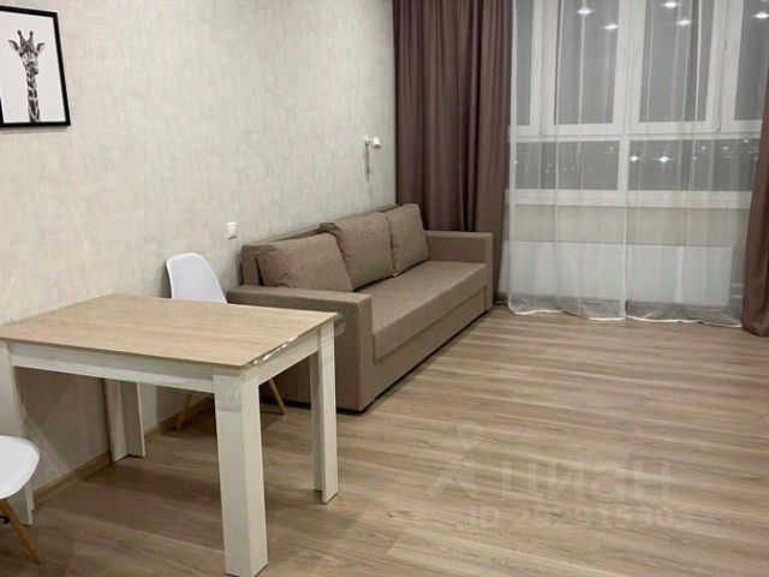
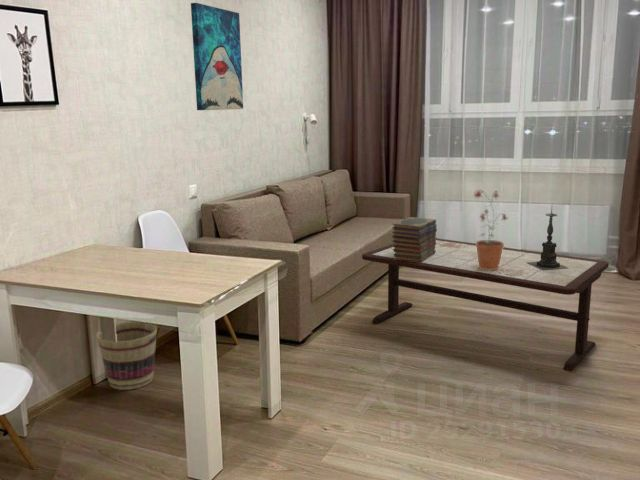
+ candle holder [526,204,567,270]
+ basket [95,320,158,391]
+ book stack [391,216,438,263]
+ coffee table [361,237,610,372]
+ wall art [190,2,244,111]
+ potted plant [472,189,508,270]
